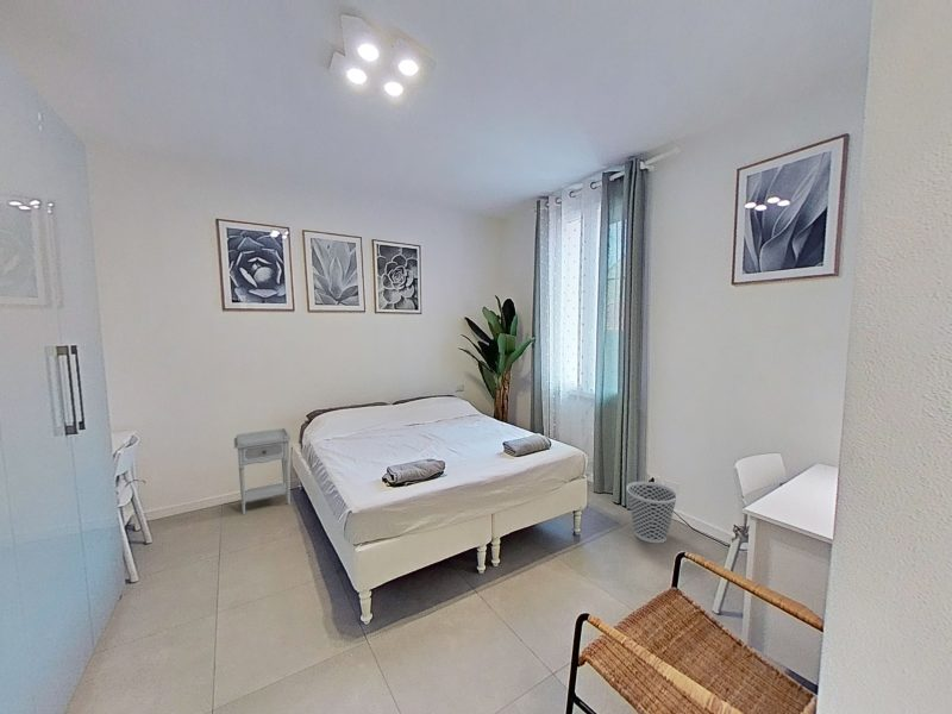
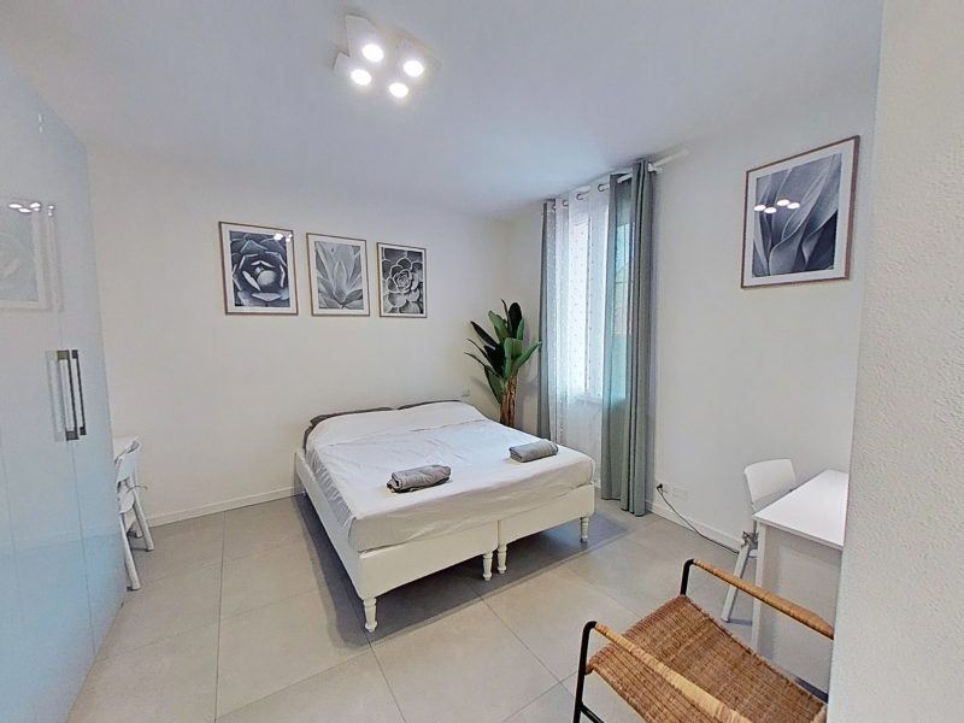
- wastebasket [626,481,678,545]
- nightstand [233,427,293,515]
